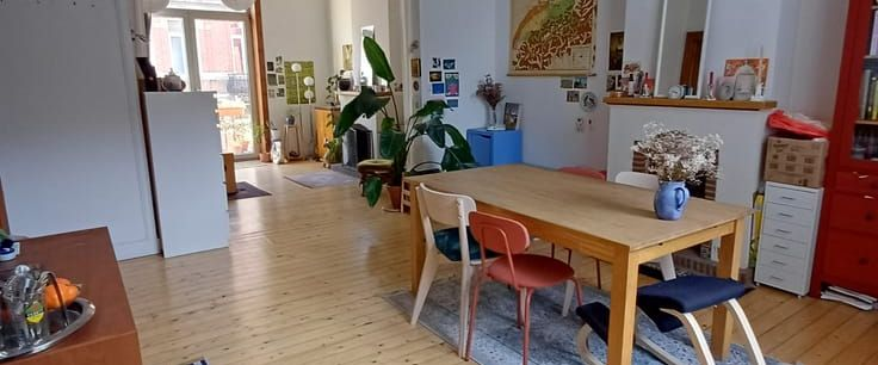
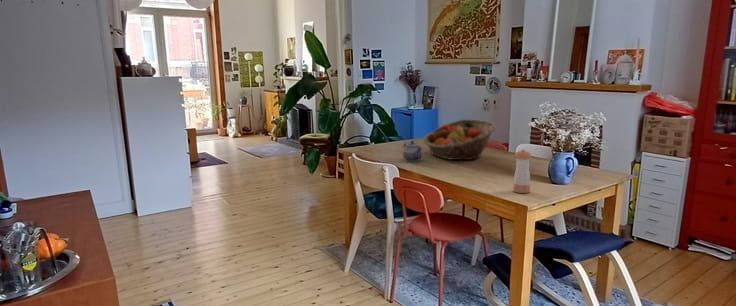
+ pepper shaker [512,148,532,194]
+ fruit basket [422,119,497,161]
+ teapot [402,140,424,162]
